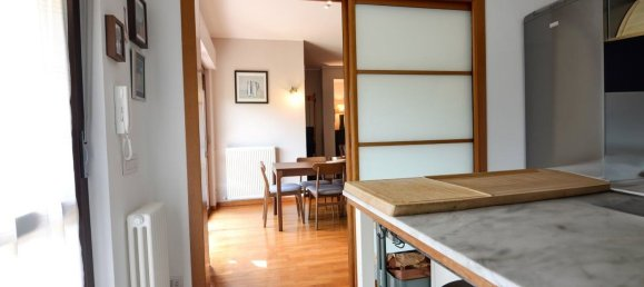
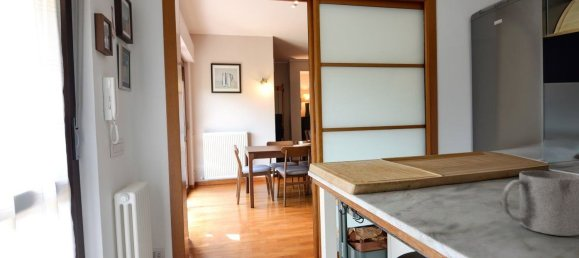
+ mug [501,170,579,237]
